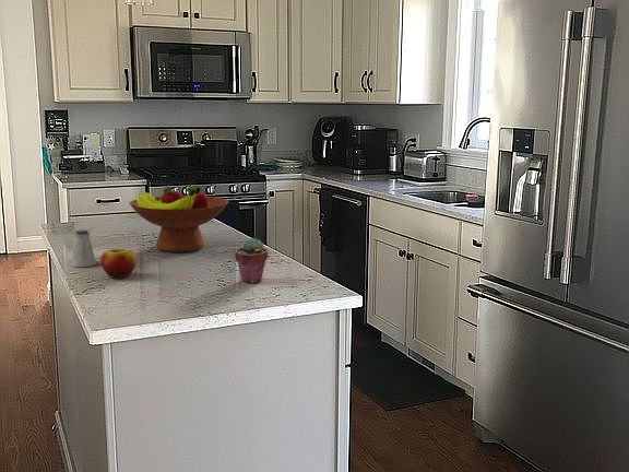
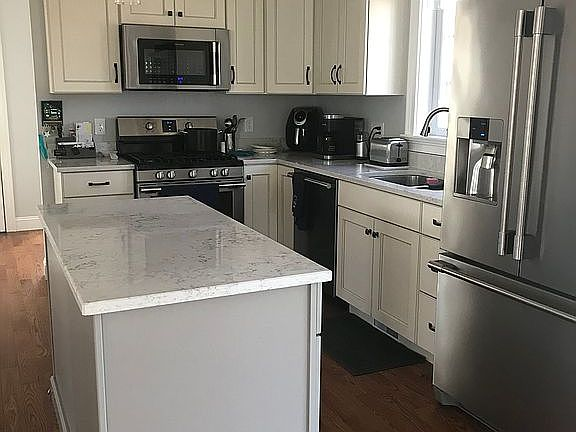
- fruit bowl [128,186,229,252]
- potted succulent [234,237,269,284]
- saltshaker [70,229,97,268]
- apple [99,248,138,279]
